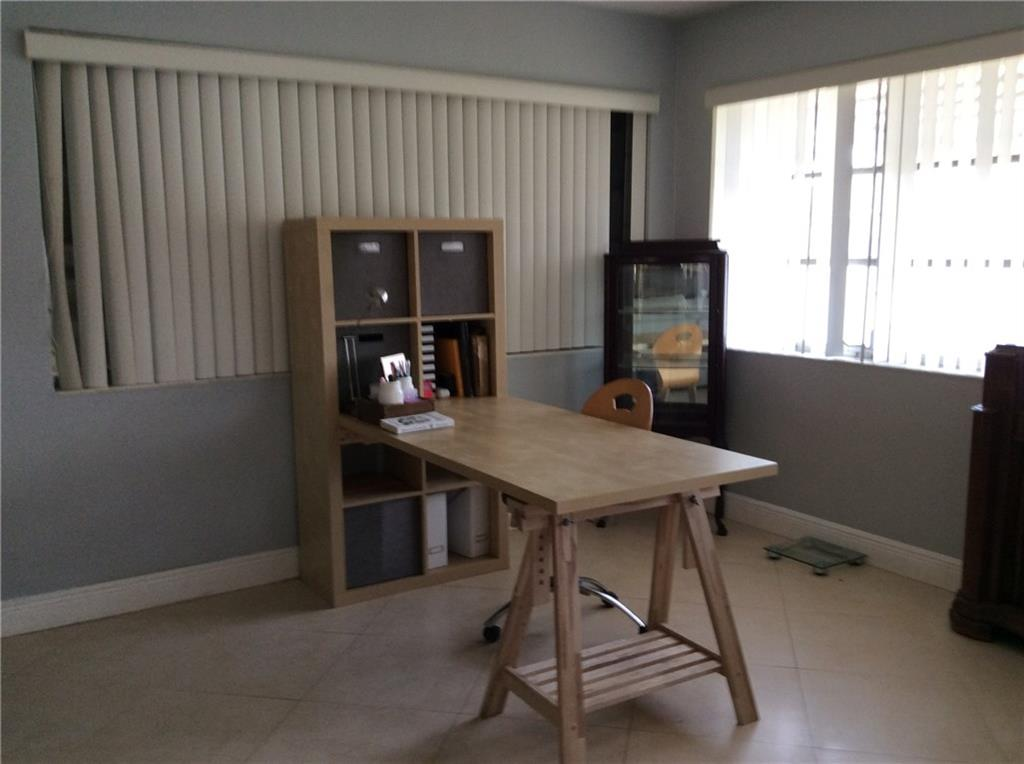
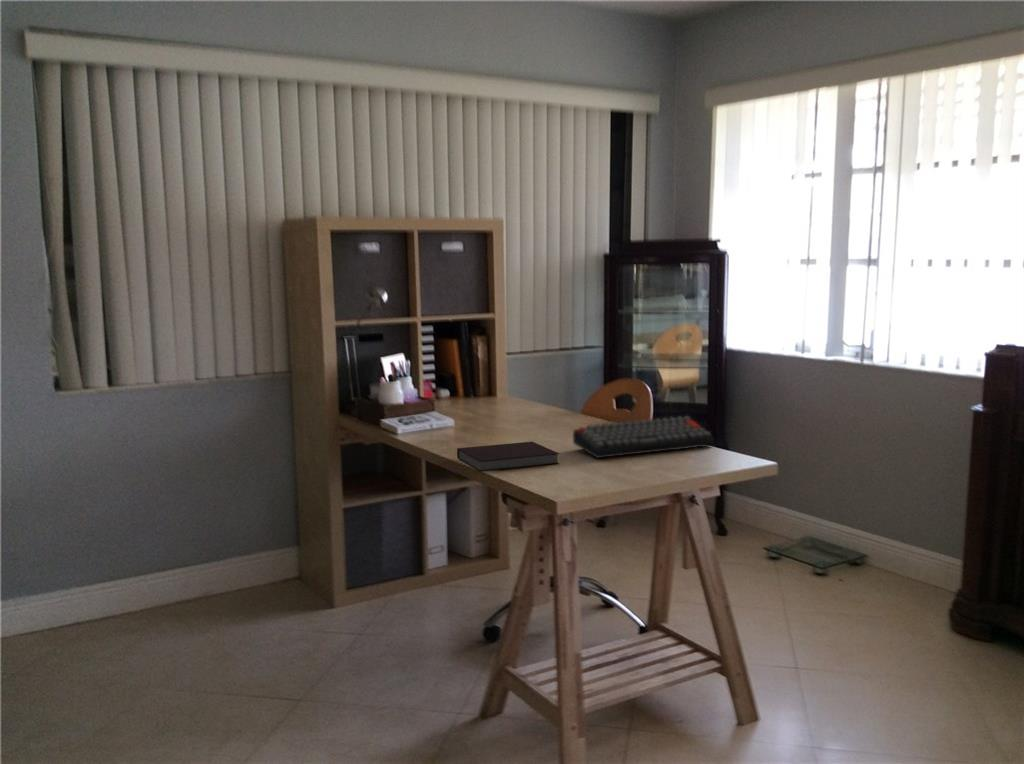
+ notebook [456,441,560,473]
+ keyboard [572,415,715,459]
